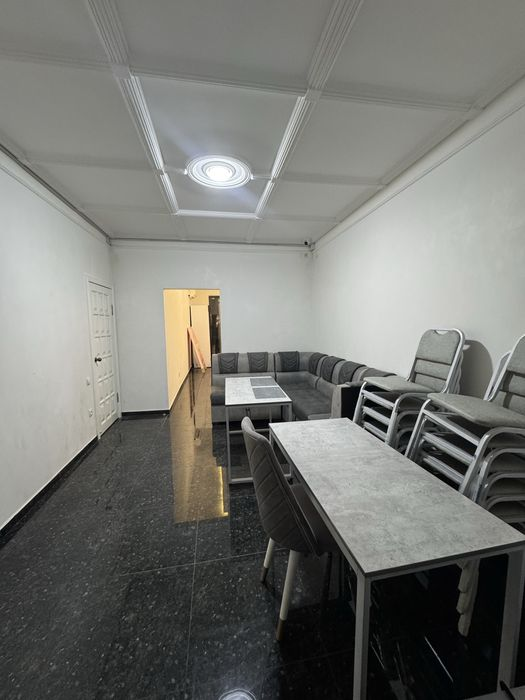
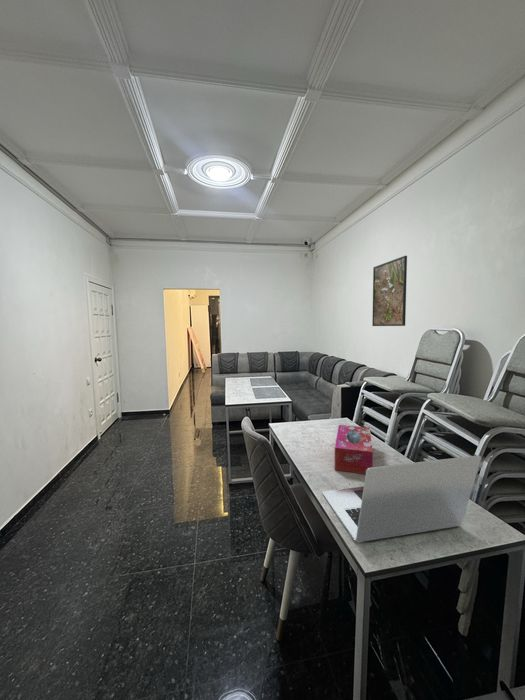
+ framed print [371,255,408,327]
+ tissue box [334,424,374,475]
+ laptop [322,454,482,543]
